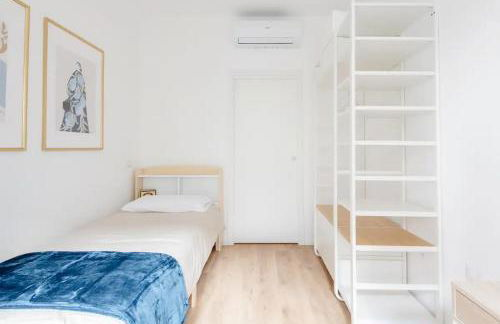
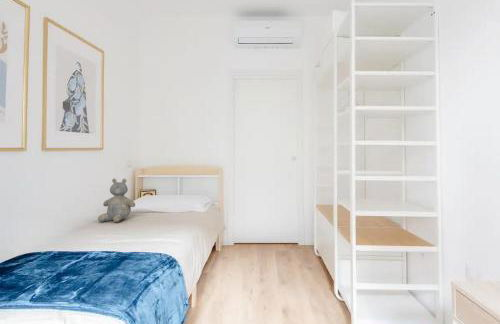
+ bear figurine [97,178,136,223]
